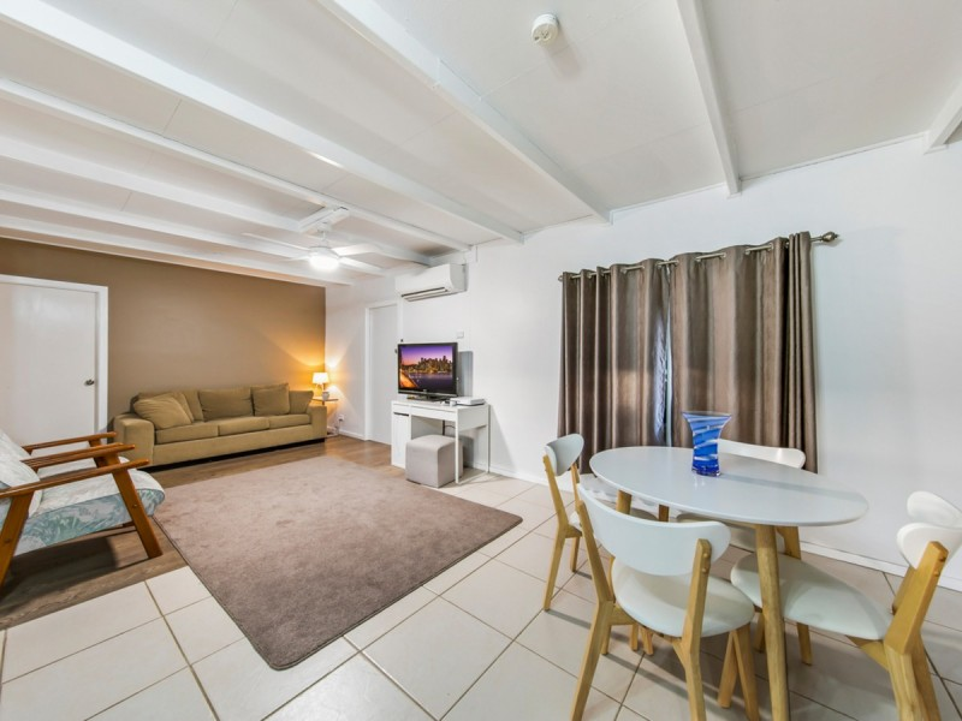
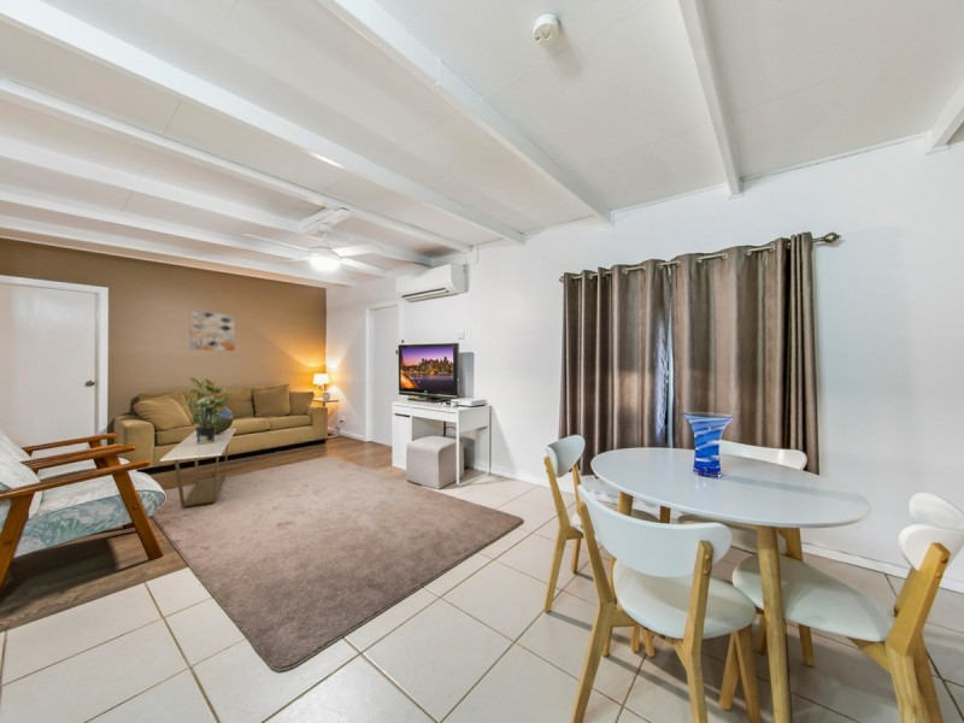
+ wall art [188,310,236,352]
+ potted plant [183,376,230,445]
+ coffee table [159,428,237,509]
+ decorative sphere [198,405,234,434]
